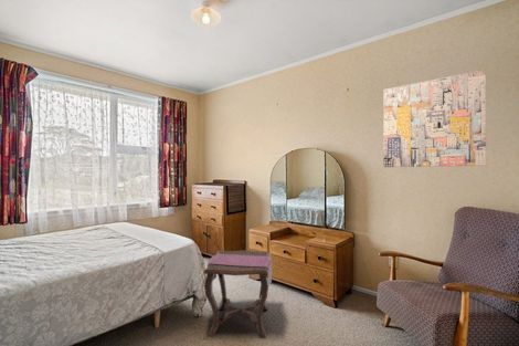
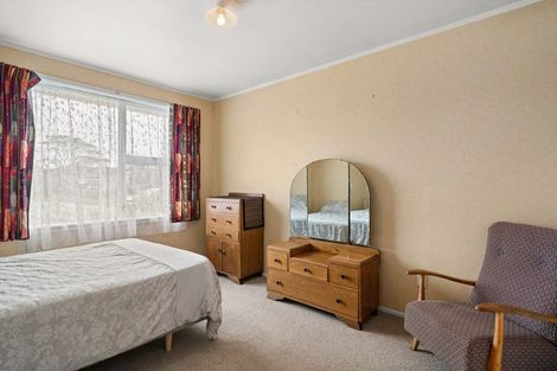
- wall art [382,69,487,168]
- side table [202,250,273,339]
